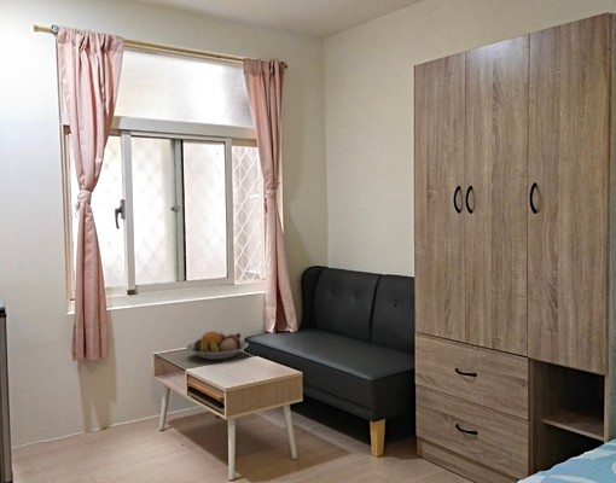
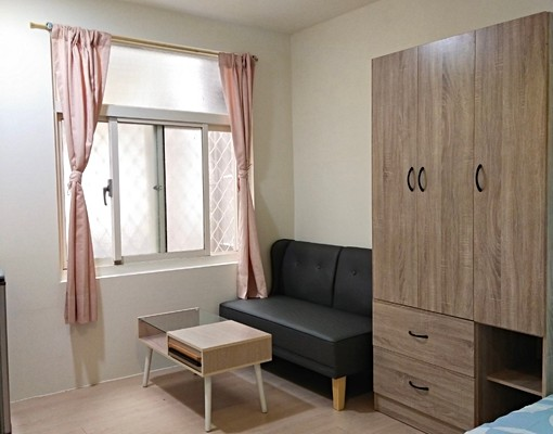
- fruit bowl [186,330,250,361]
